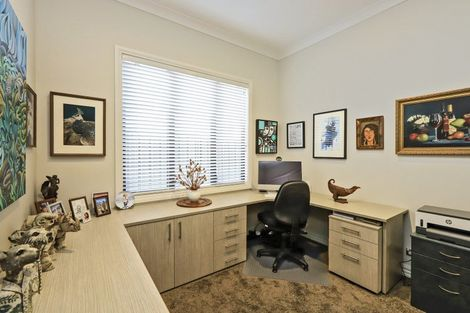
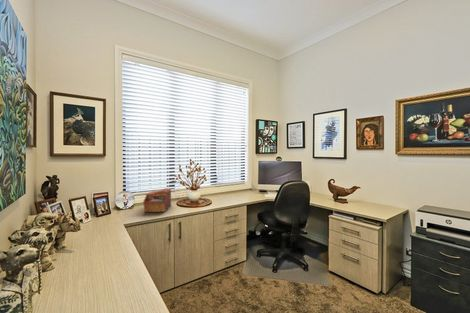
+ sewing box [142,187,172,213]
